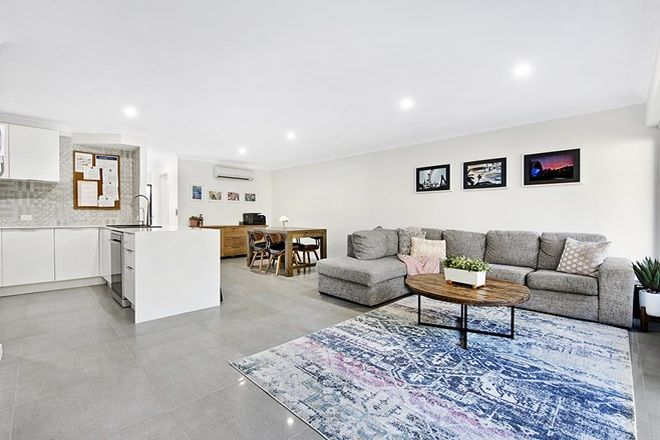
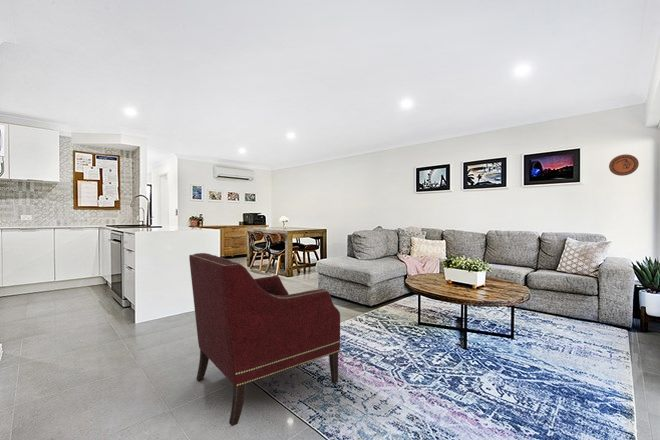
+ decorative plate [608,153,640,177]
+ armchair [188,252,341,427]
